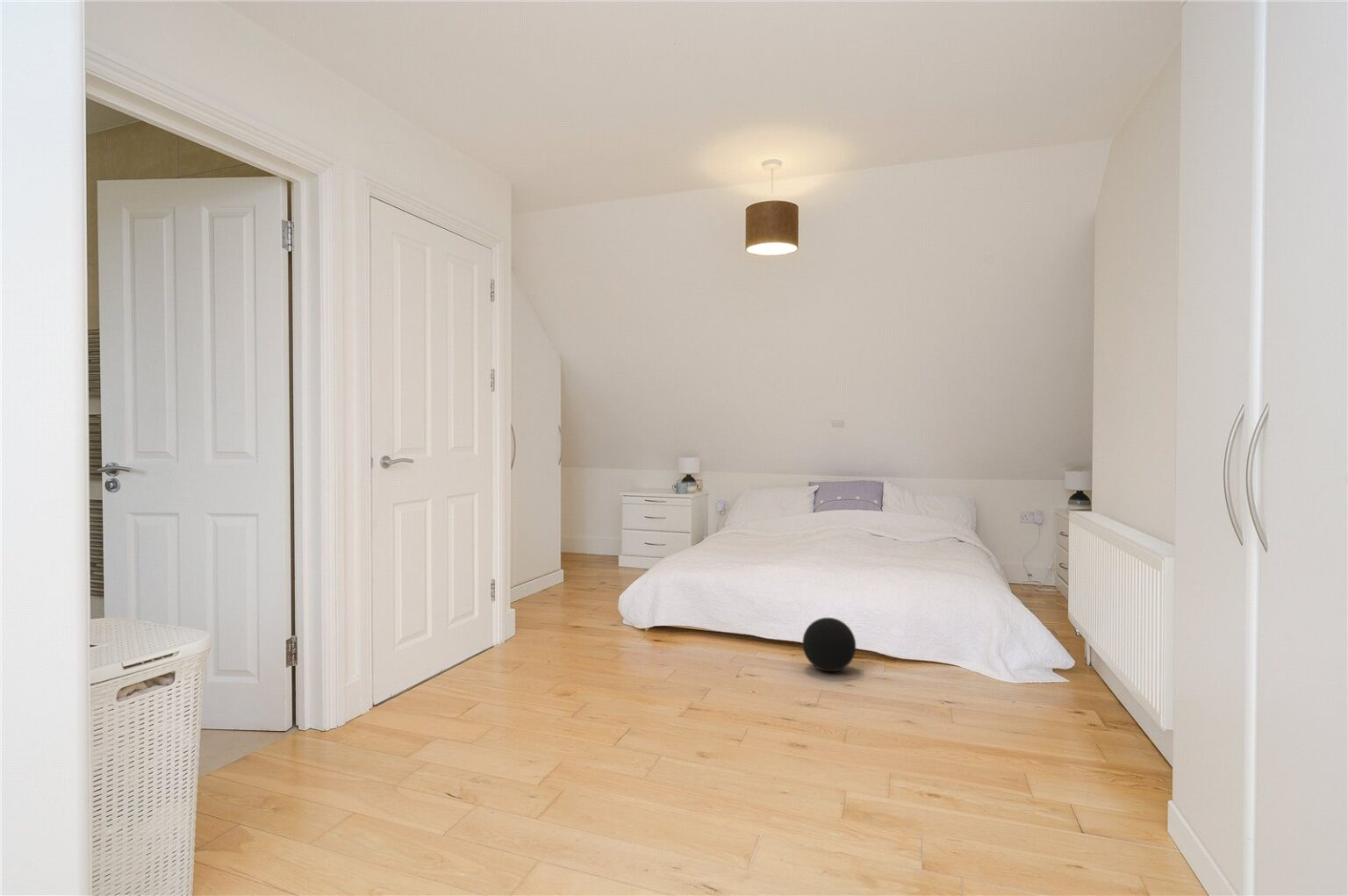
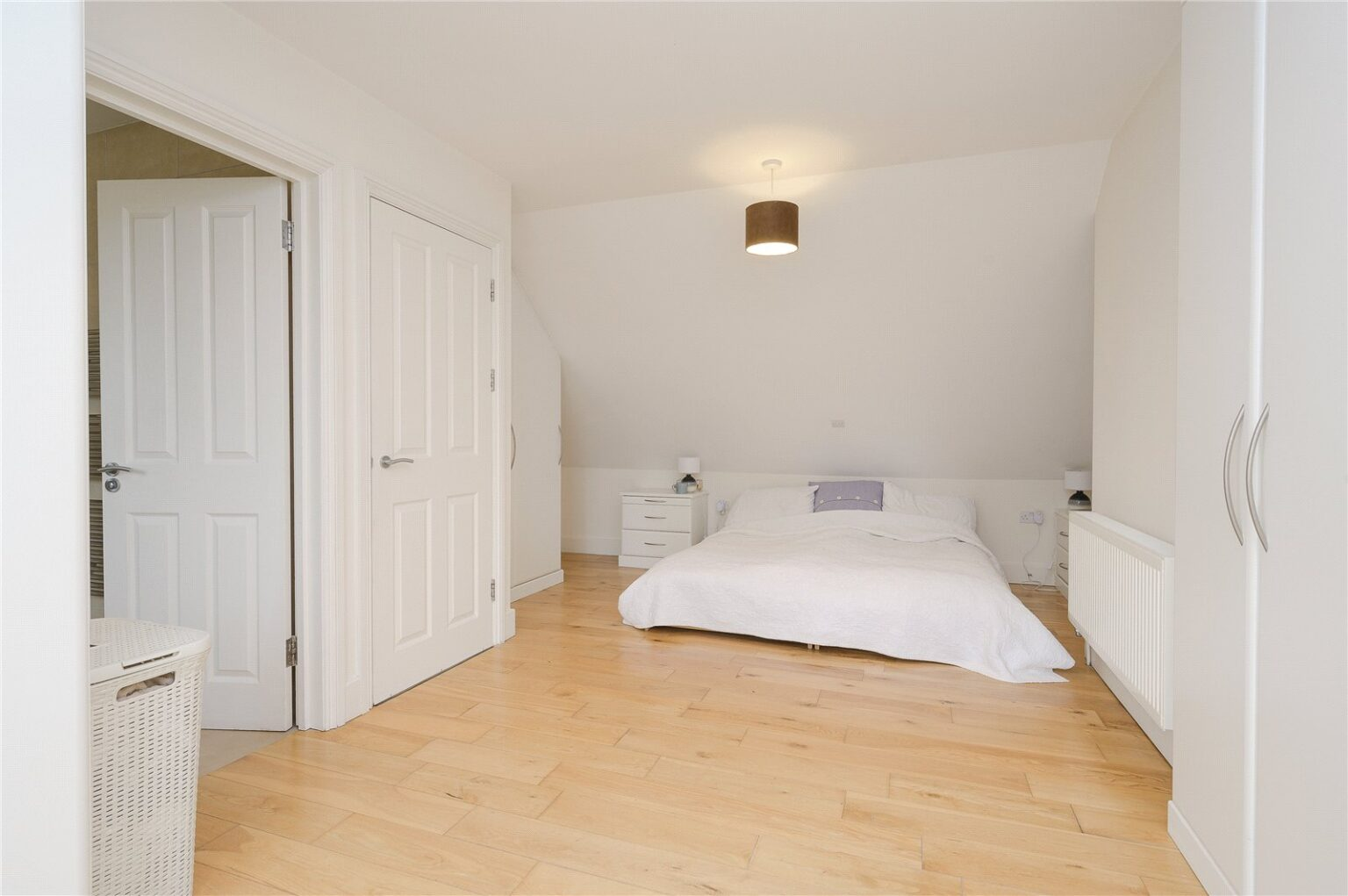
- ball [801,617,857,672]
